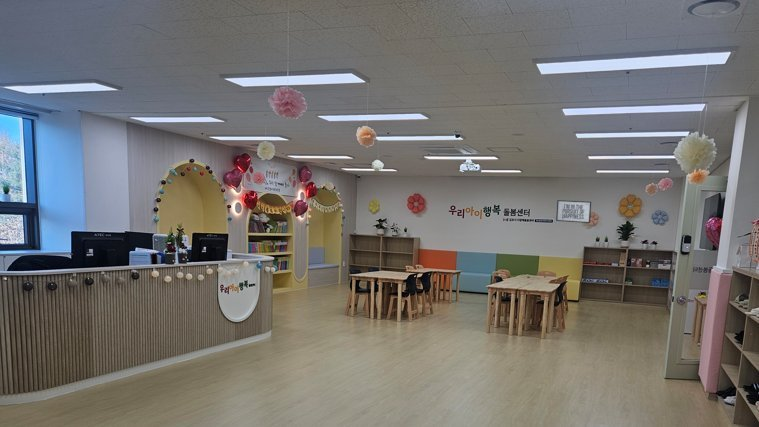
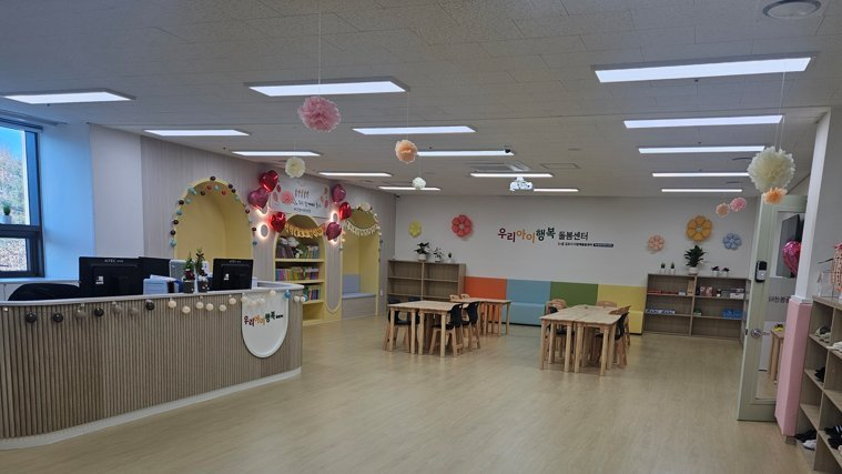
- mirror [555,199,592,224]
